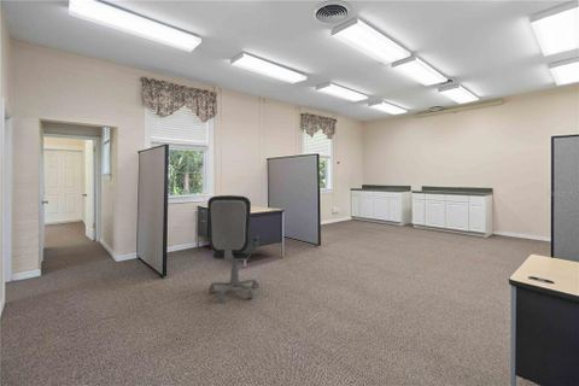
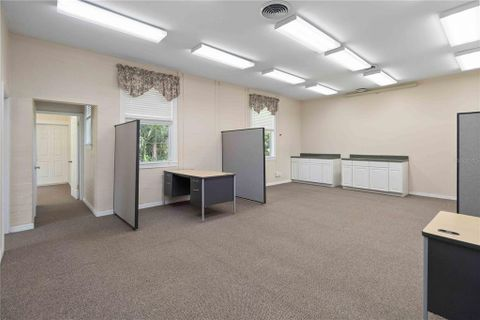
- office chair [206,194,261,303]
